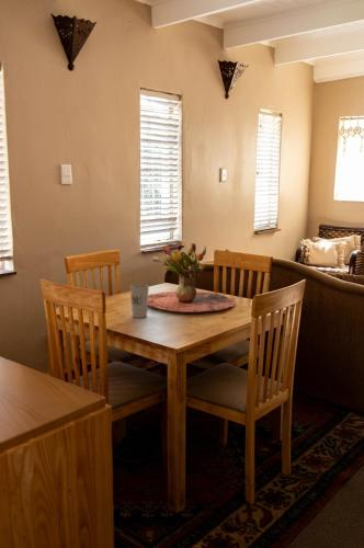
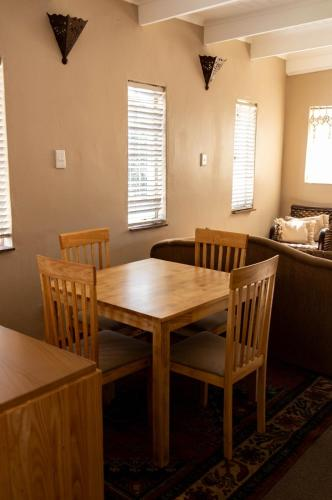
- cup [129,283,150,319]
- flower arrangement [148,242,236,313]
